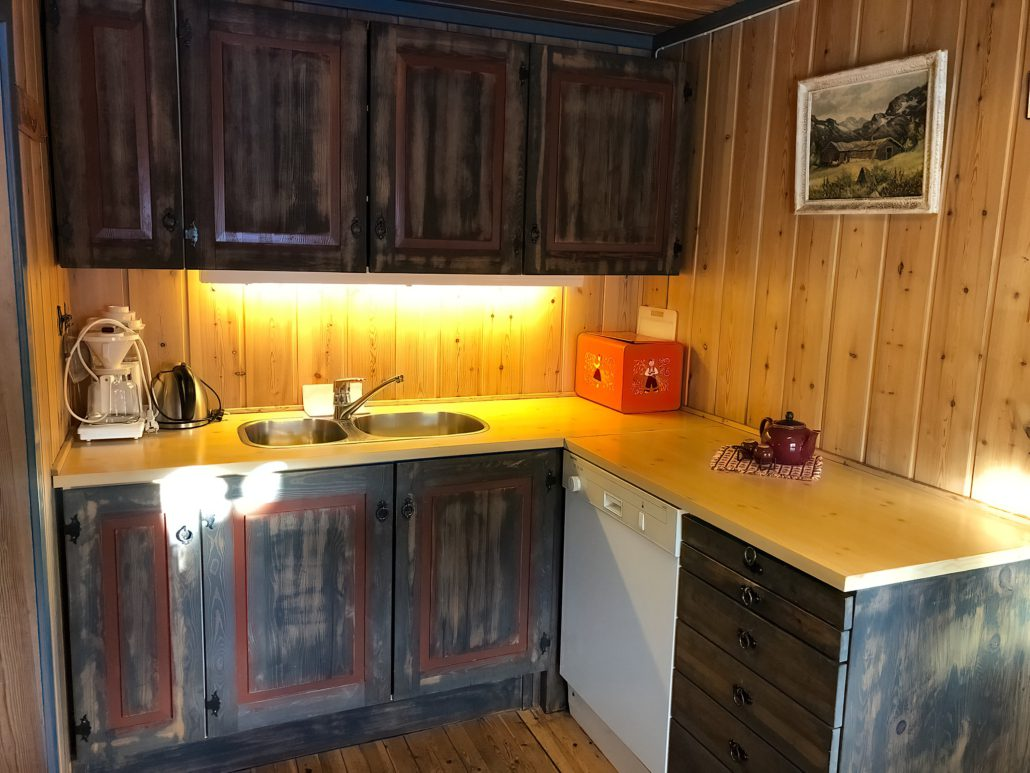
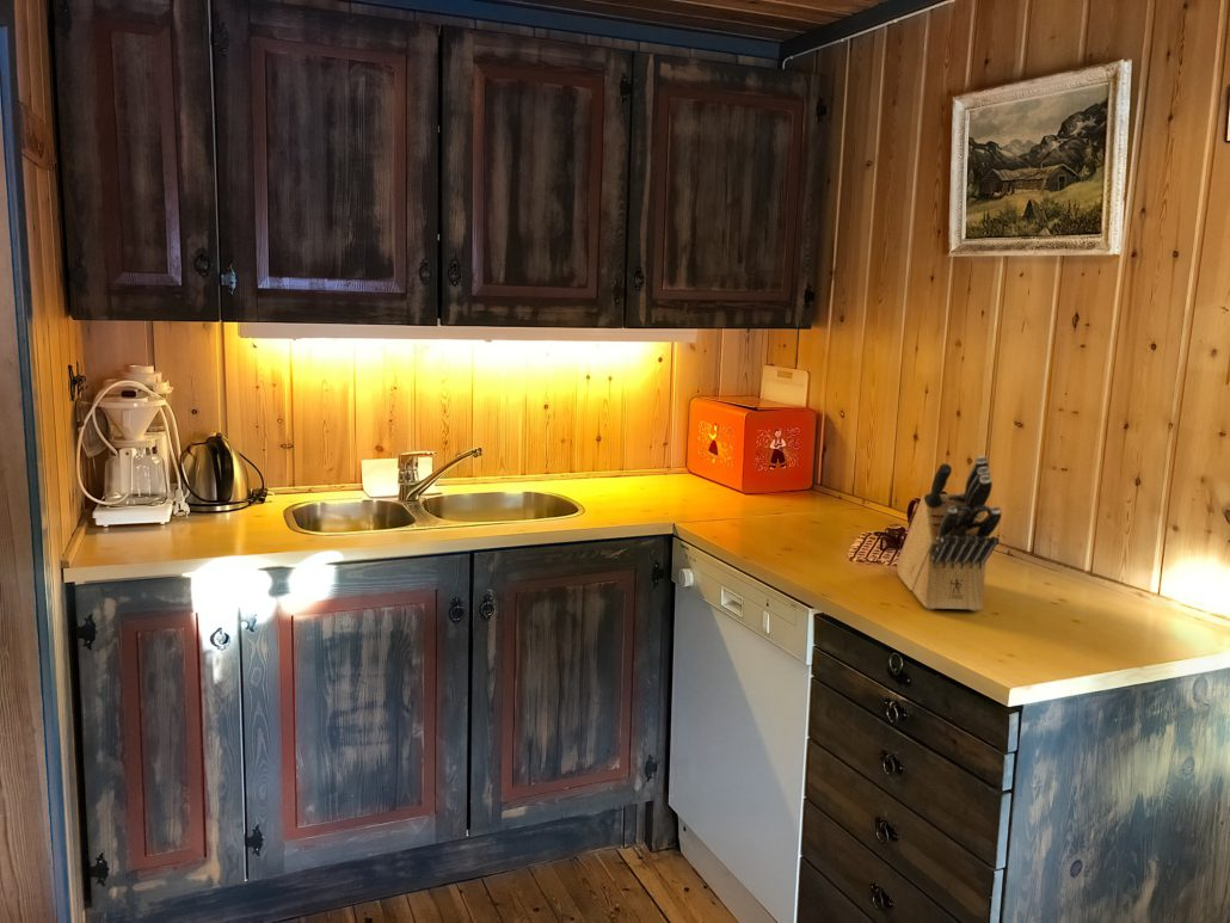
+ knife block [896,455,1002,611]
